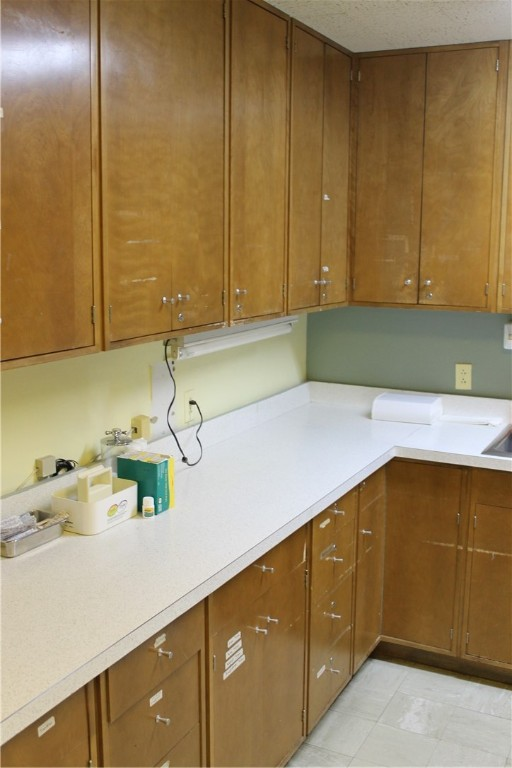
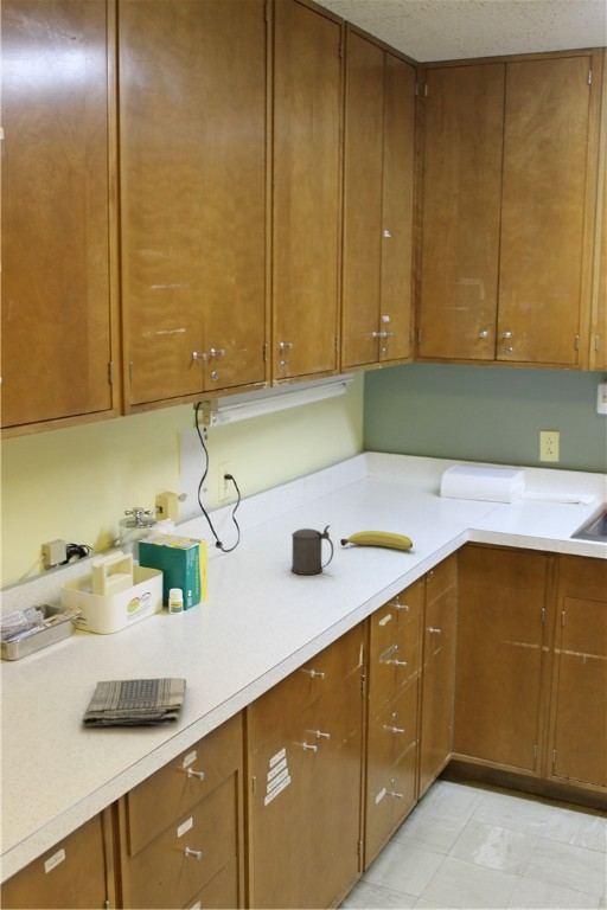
+ beer stein [290,524,334,576]
+ fruit [339,530,414,551]
+ dish towel [81,677,187,728]
